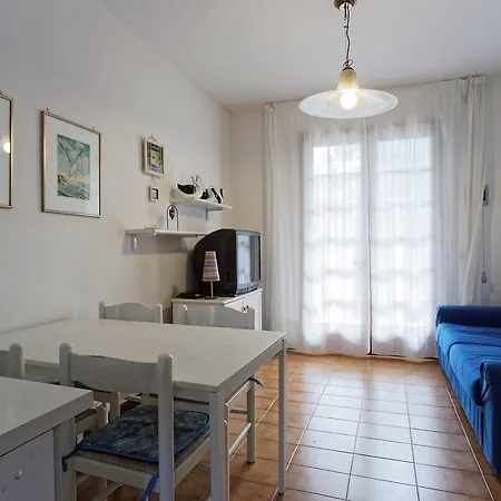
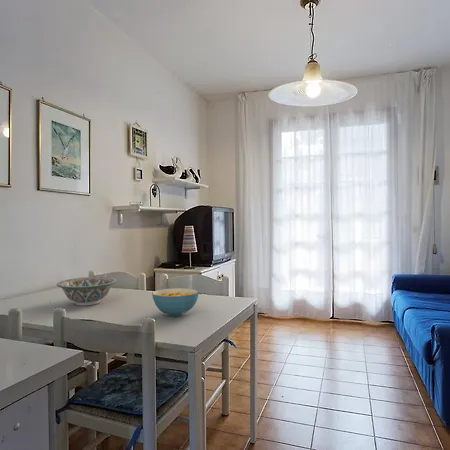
+ decorative bowl [56,276,117,307]
+ cereal bowl [151,287,199,317]
